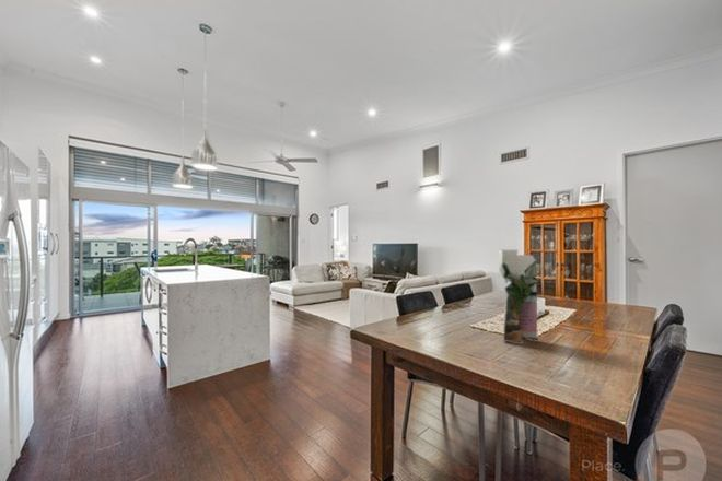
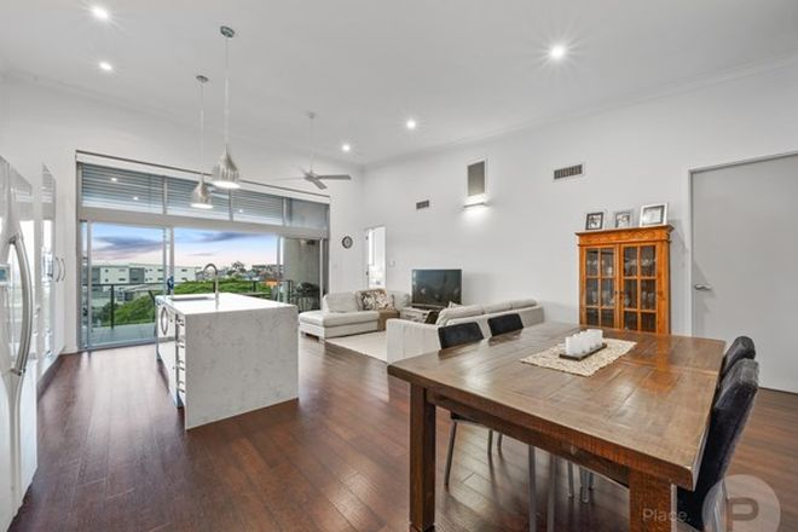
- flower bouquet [498,249,539,343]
